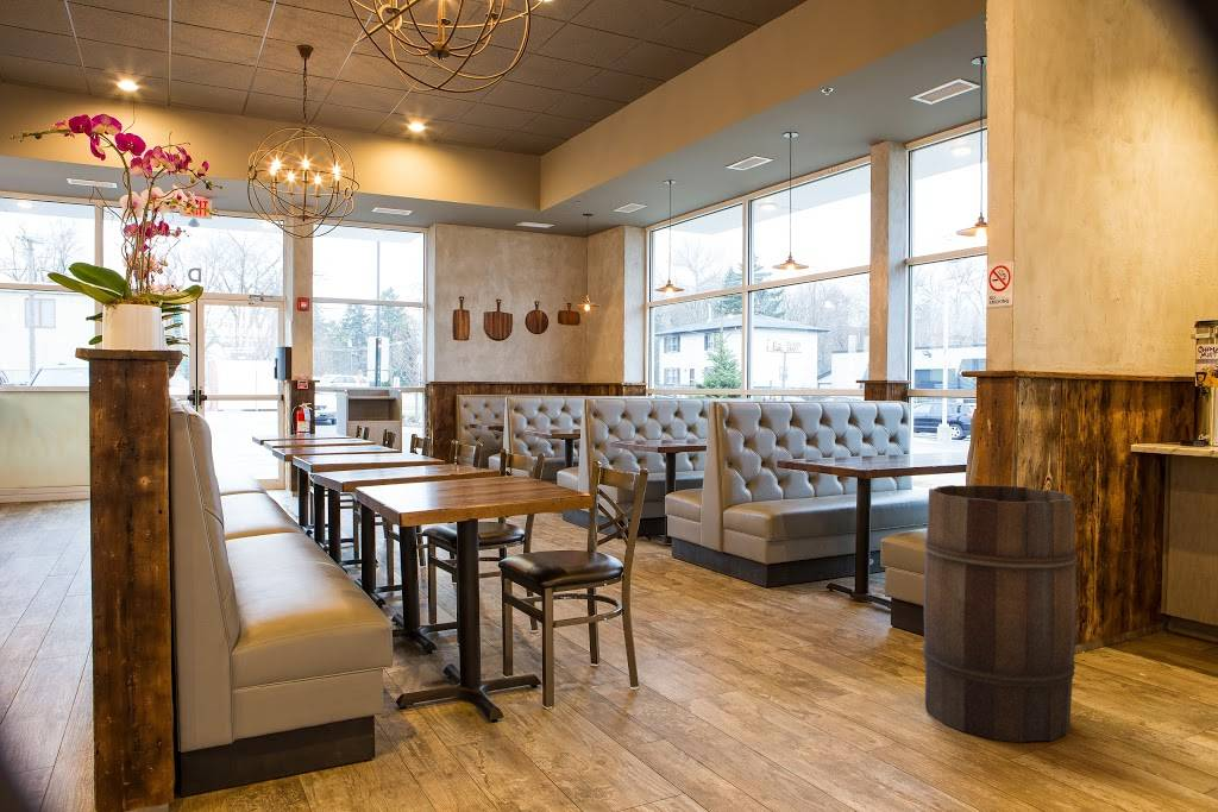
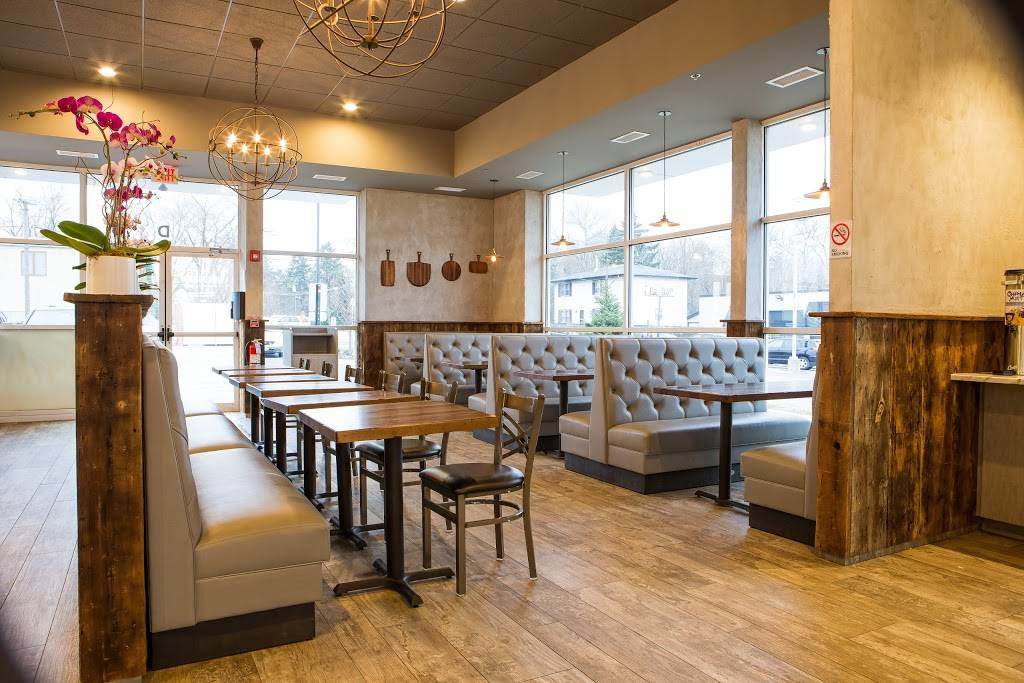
- wooden barrel [922,484,1079,744]
